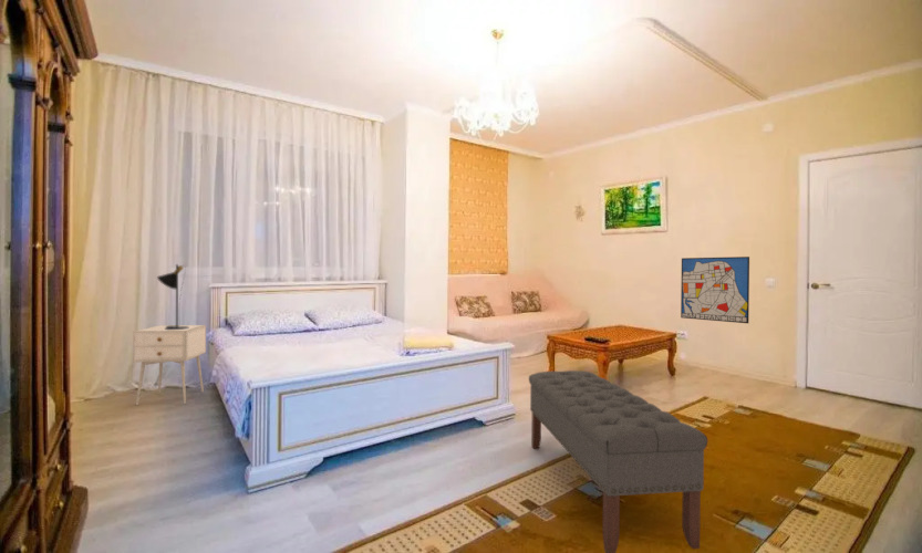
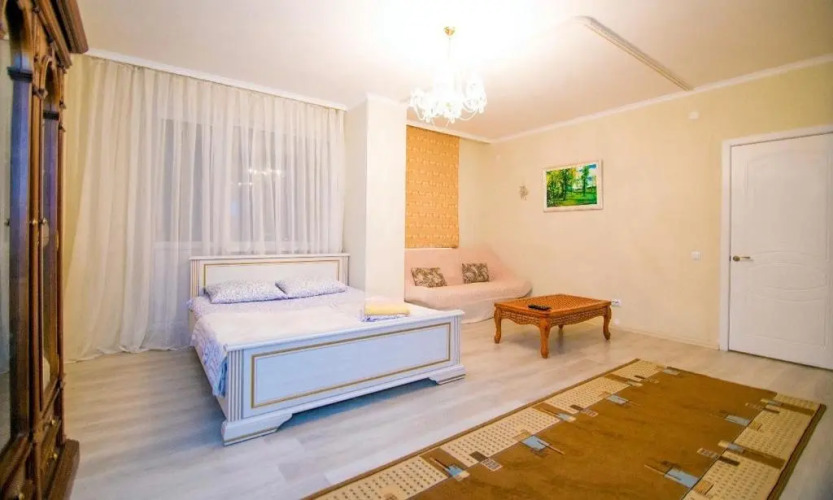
- wall art [680,255,750,324]
- table lamp [156,263,188,330]
- nightstand [133,324,207,406]
- bench [528,369,708,553]
